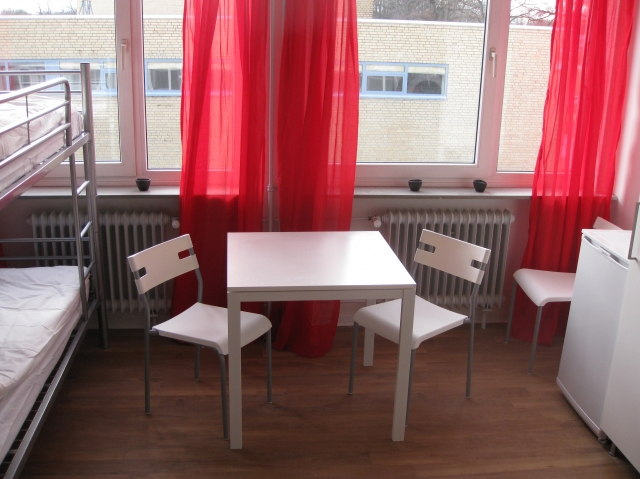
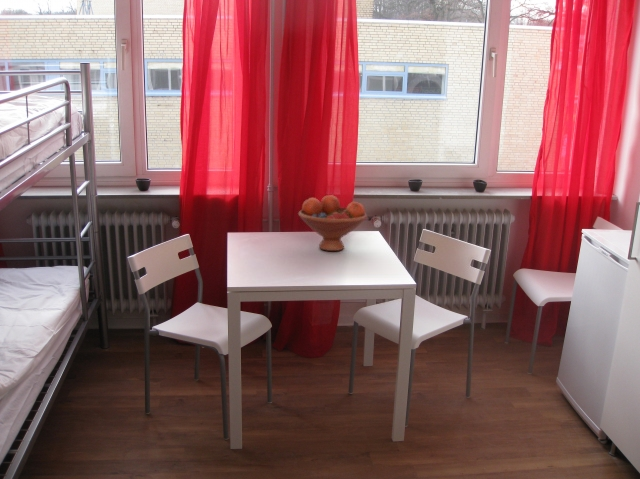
+ fruit bowl [297,194,368,252]
